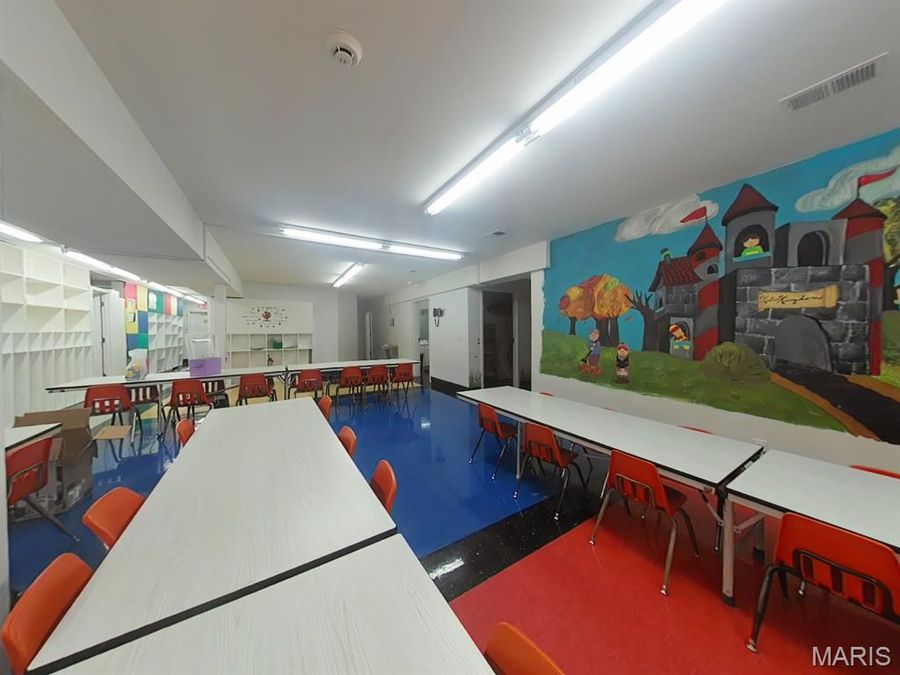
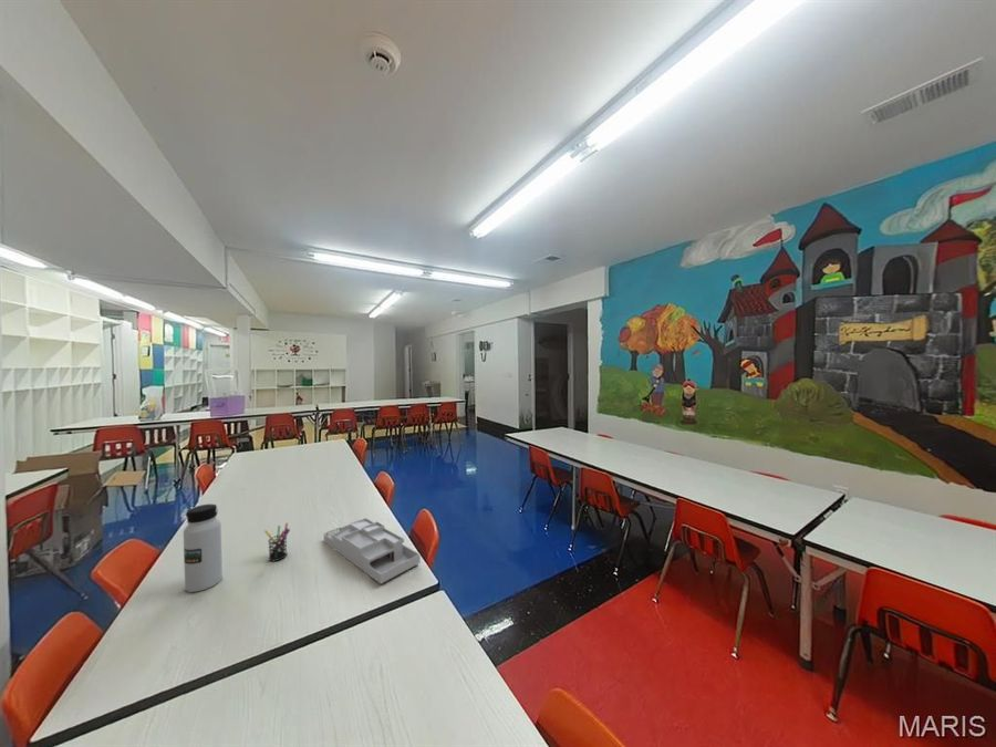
+ water bottle [183,504,224,593]
+ pen holder [263,522,291,562]
+ desk organizer [323,517,422,584]
